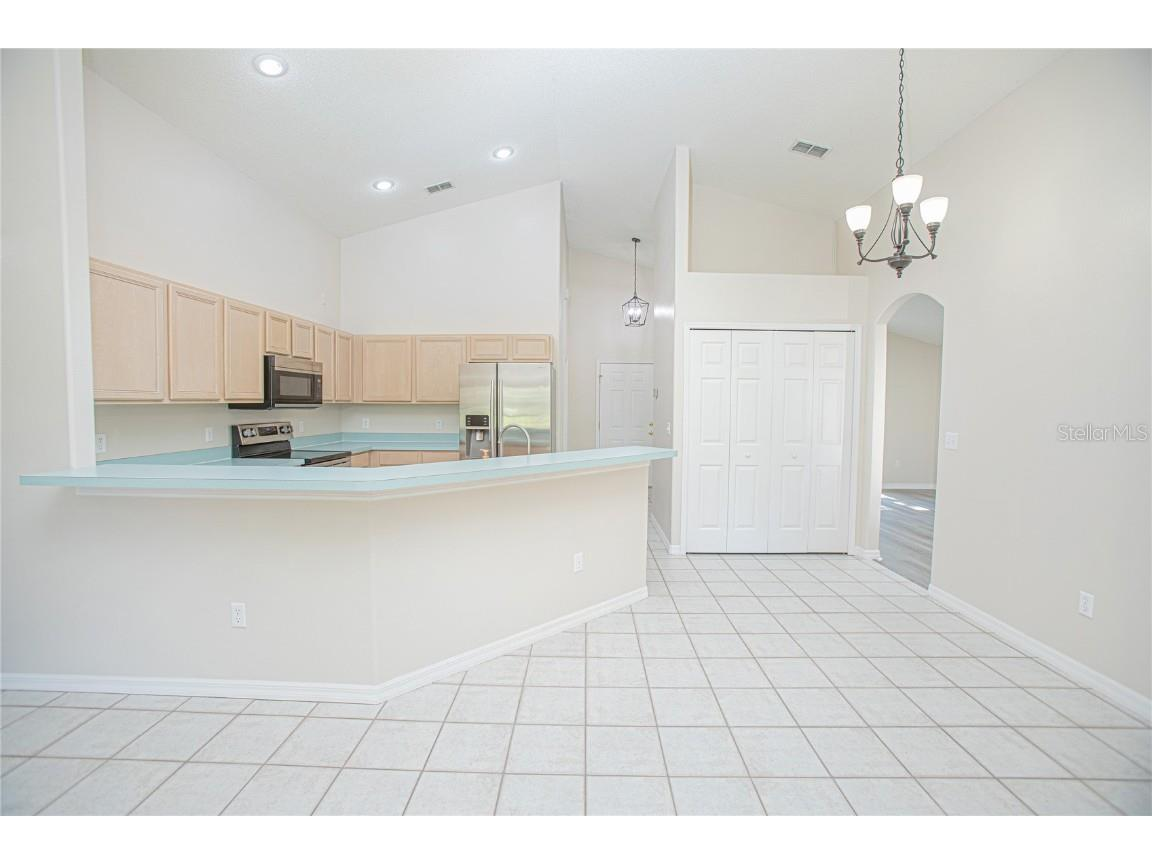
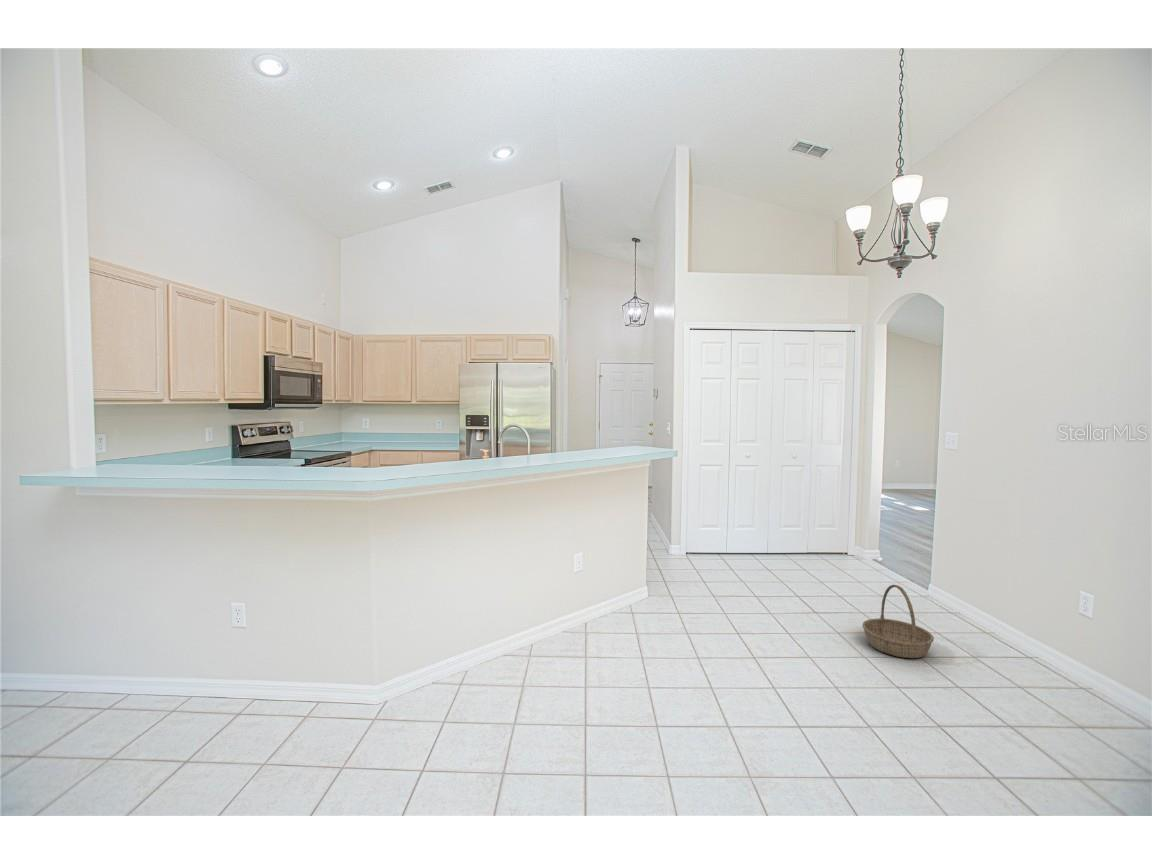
+ basket [862,584,935,659]
